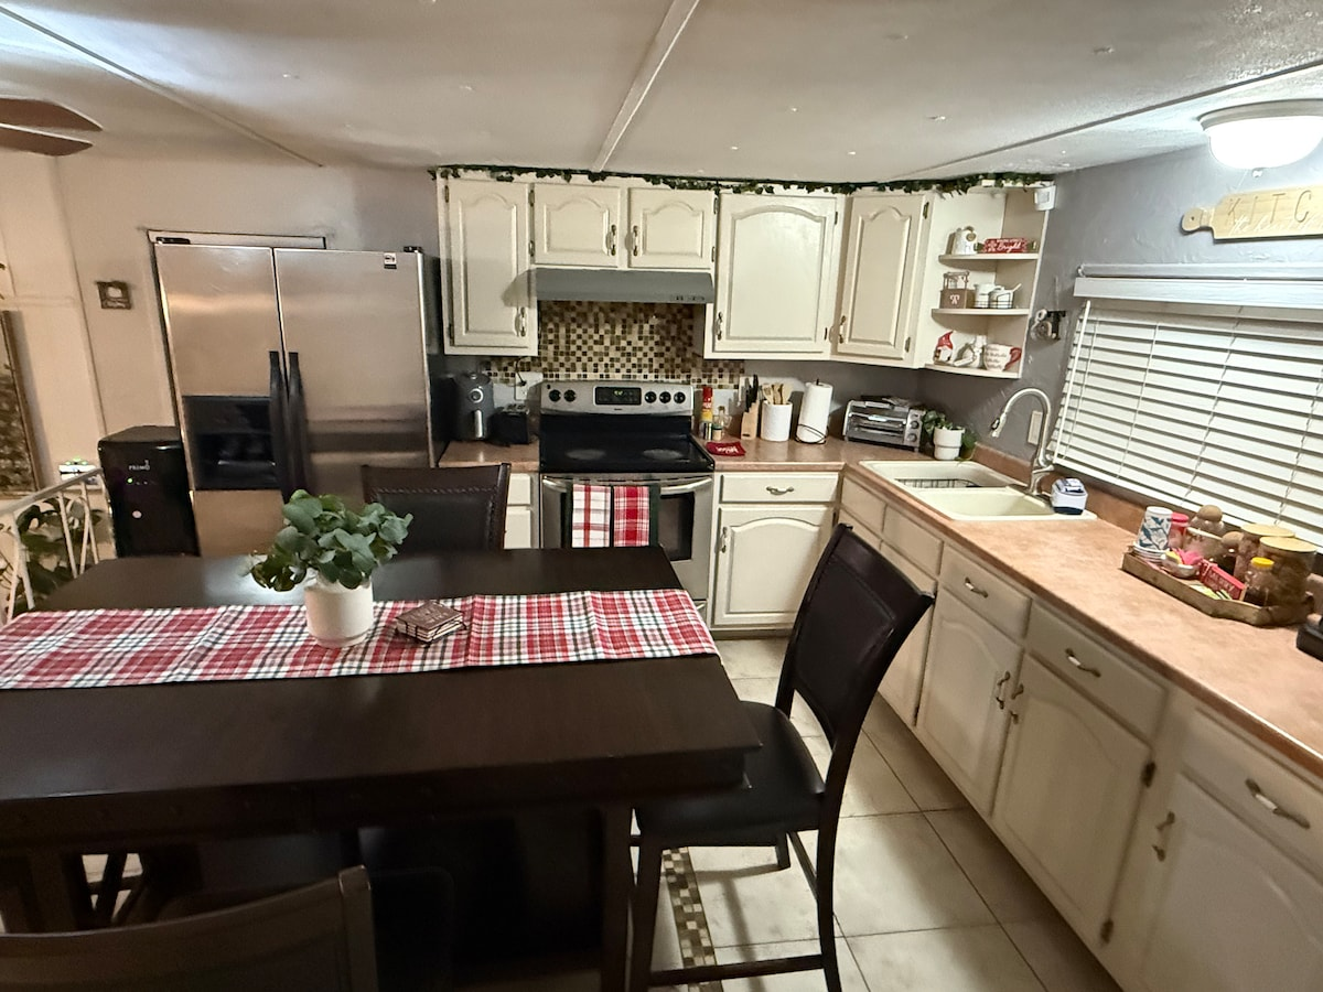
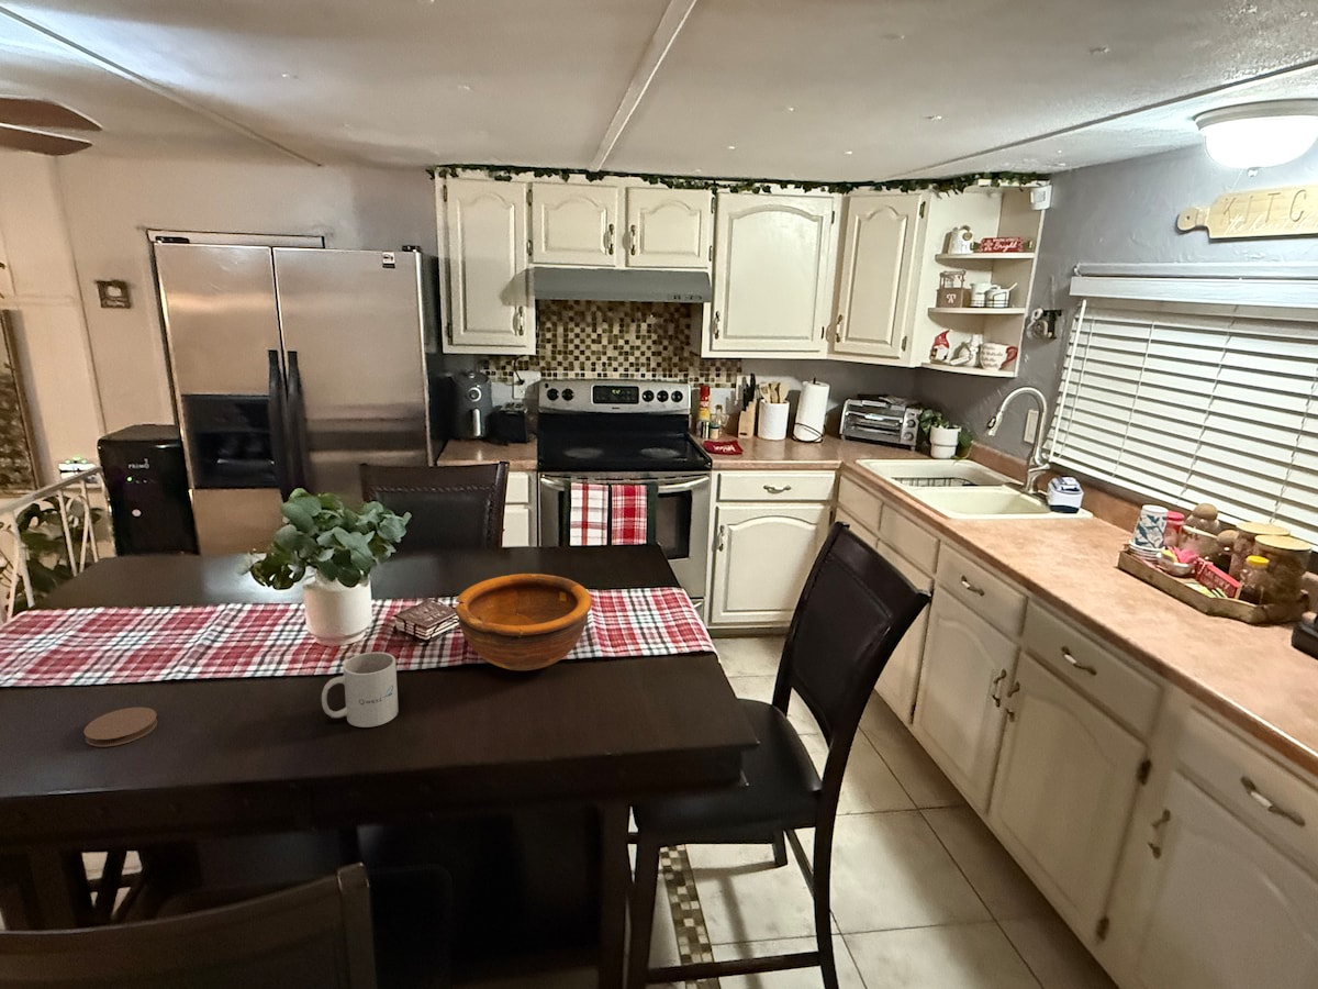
+ mug [321,651,400,729]
+ bowl [454,573,593,671]
+ coaster [82,707,158,747]
